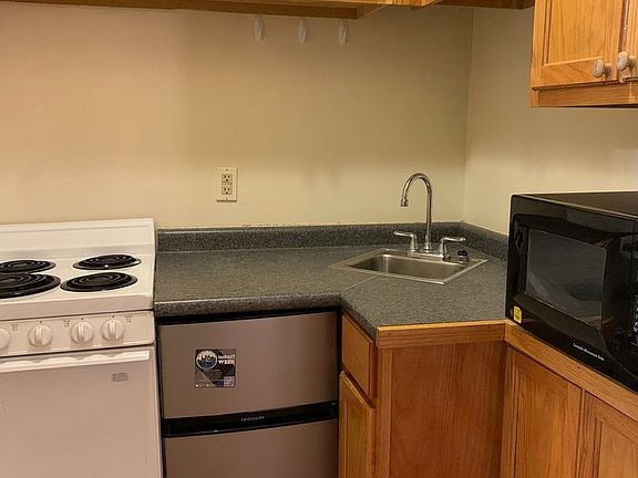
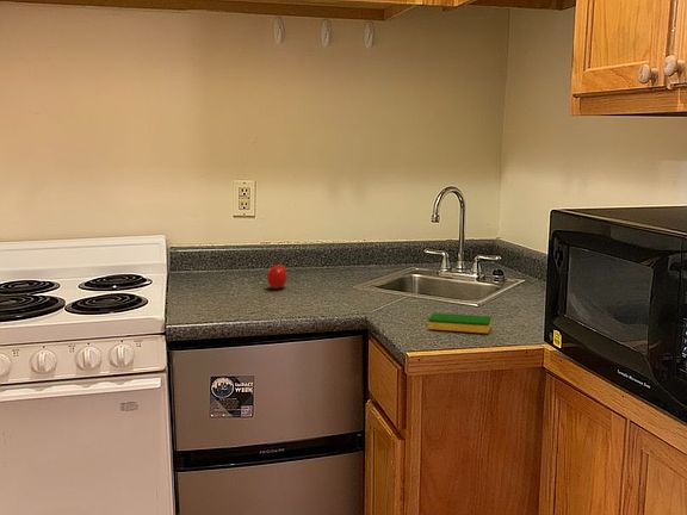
+ apple [266,261,289,290]
+ dish sponge [427,312,493,335]
